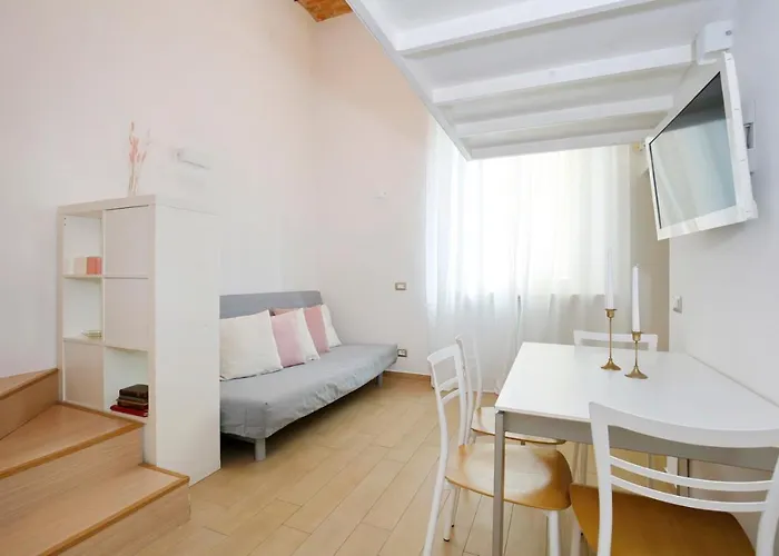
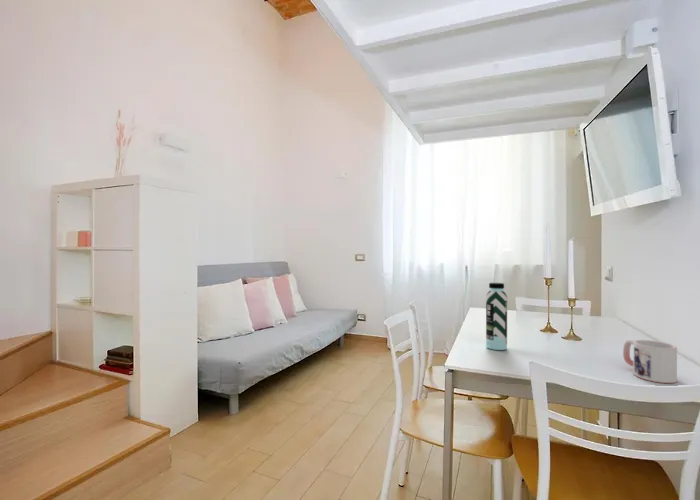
+ mug [622,339,678,384]
+ water bottle [485,282,508,351]
